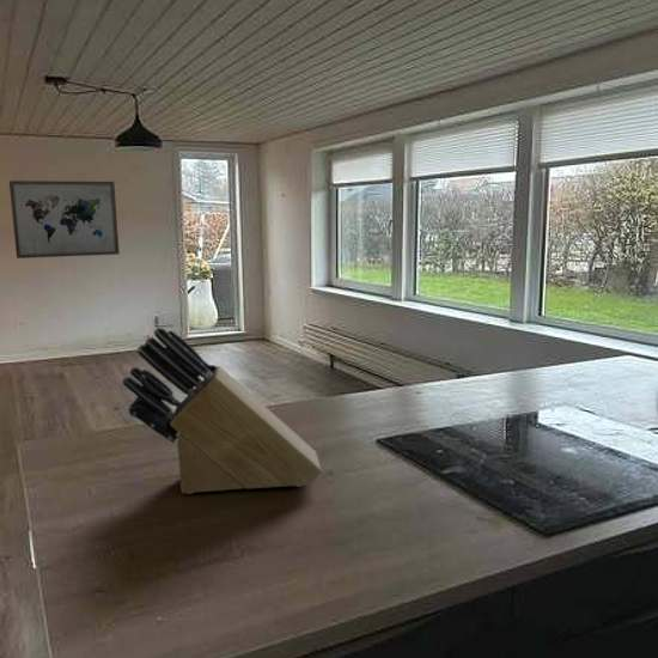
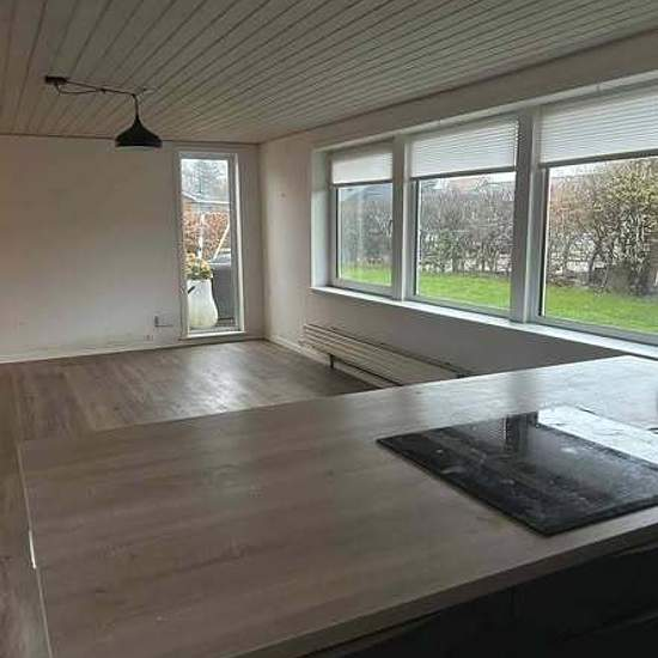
- knife block [121,327,323,495]
- wall art [8,179,121,260]
